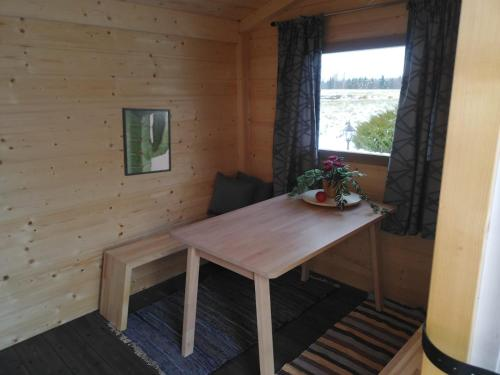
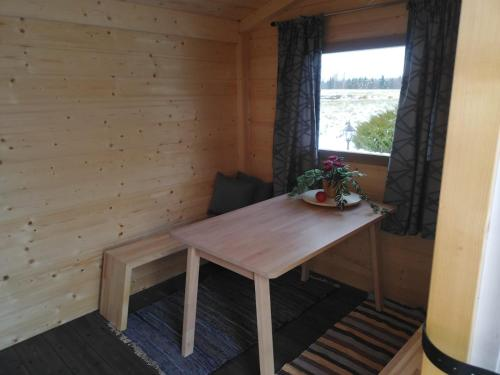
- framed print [121,107,172,177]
